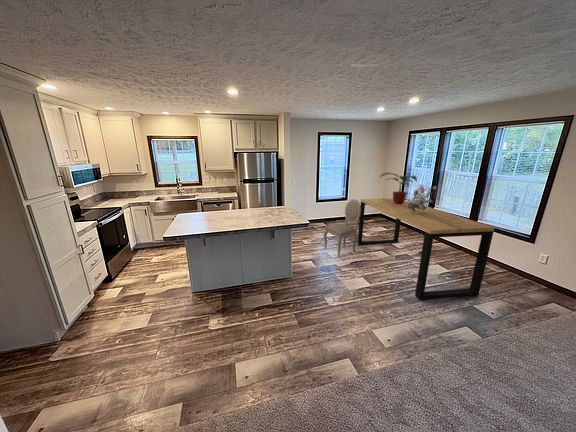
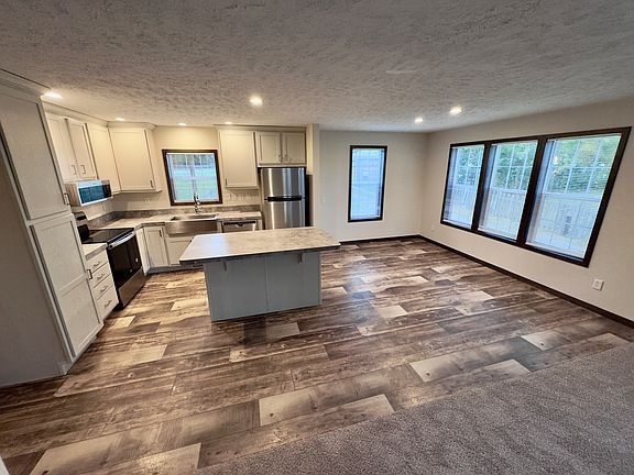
- dining chair [322,198,361,258]
- potted plant [379,172,418,205]
- dining table [357,197,496,301]
- bouquet [406,183,441,213]
